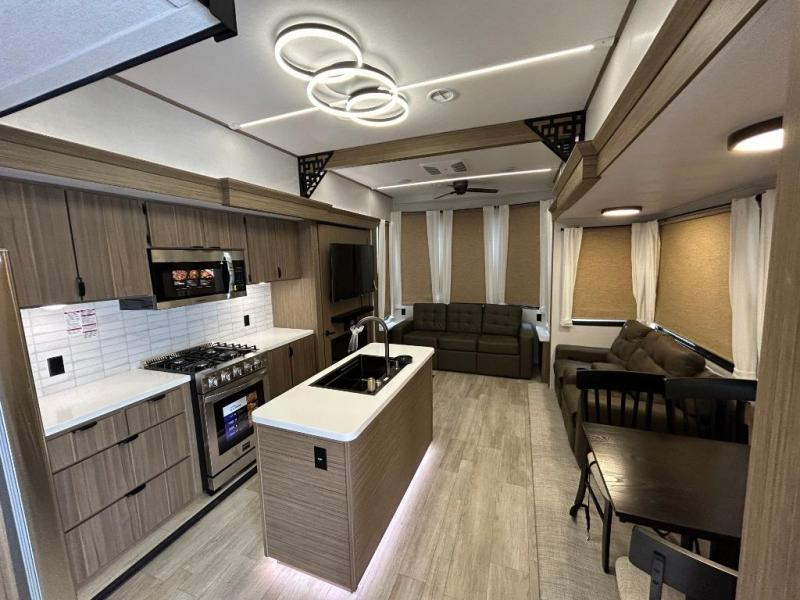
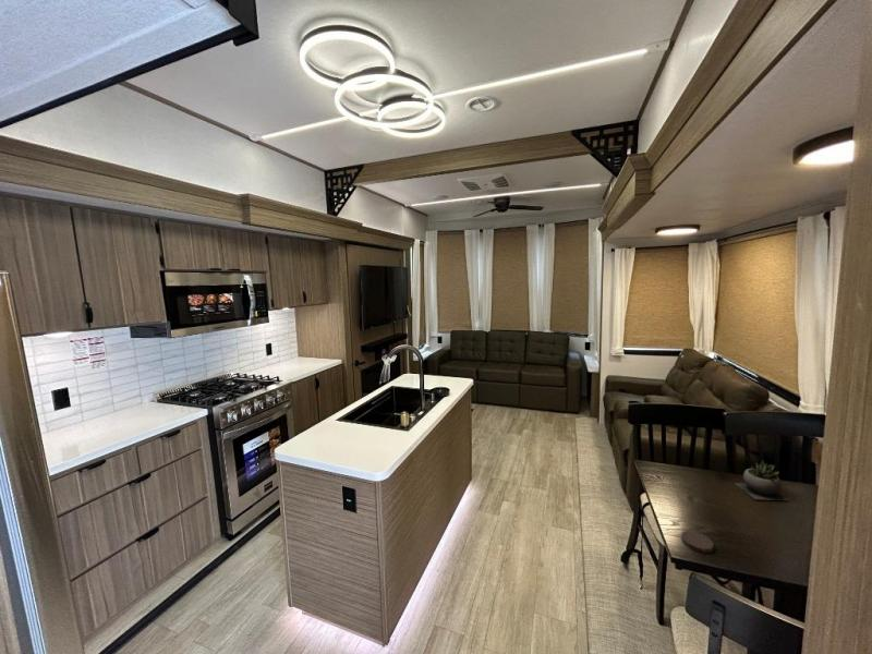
+ succulent plant [734,460,789,501]
+ coaster [680,530,714,554]
